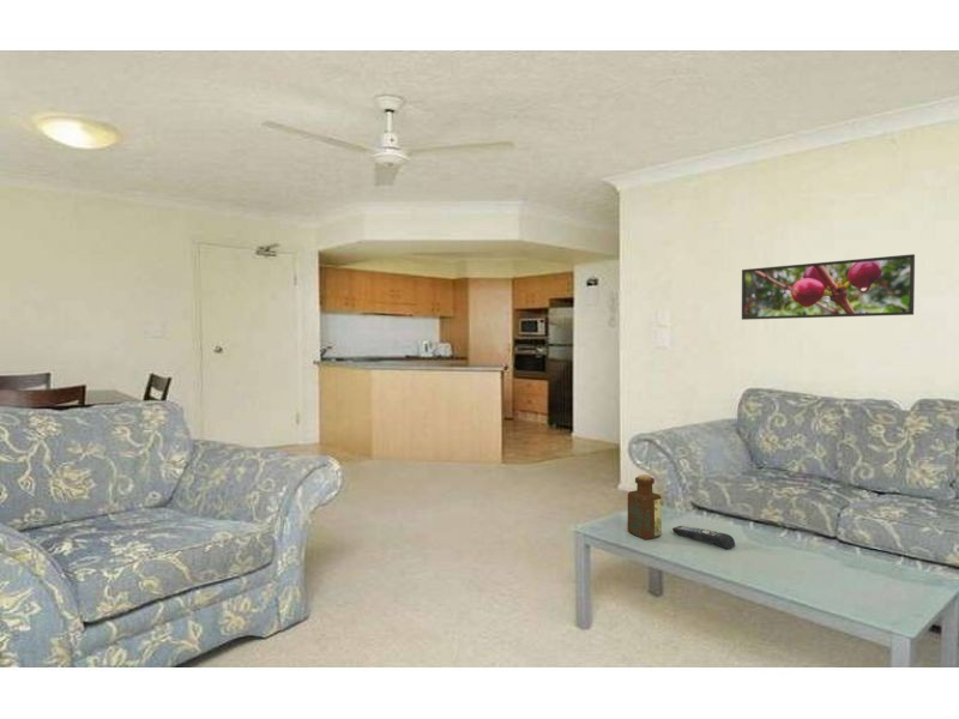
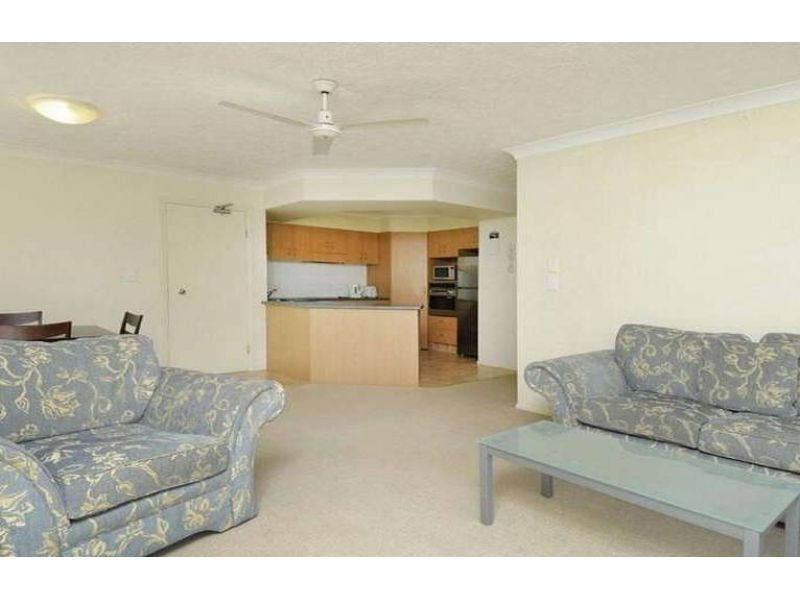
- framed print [741,253,916,321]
- bottle [627,473,663,540]
- remote control [671,525,736,550]
